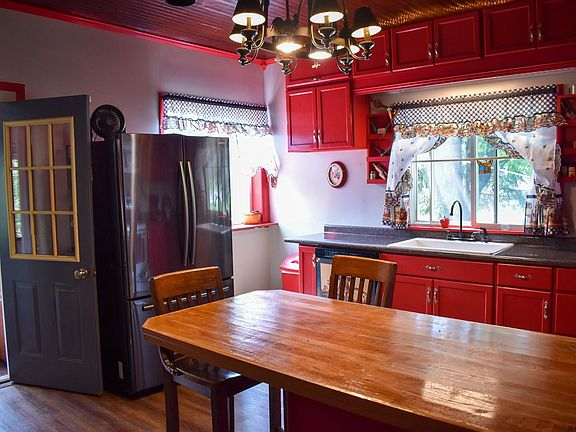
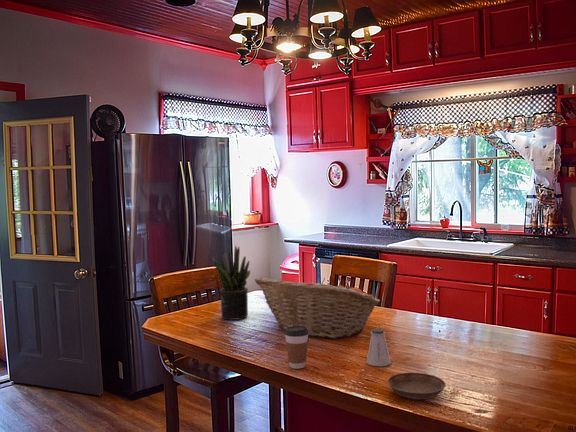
+ coffee cup [284,326,309,370]
+ saltshaker [366,328,391,367]
+ fruit basket [254,276,381,339]
+ potted plant [211,245,251,321]
+ saucer [387,372,446,400]
